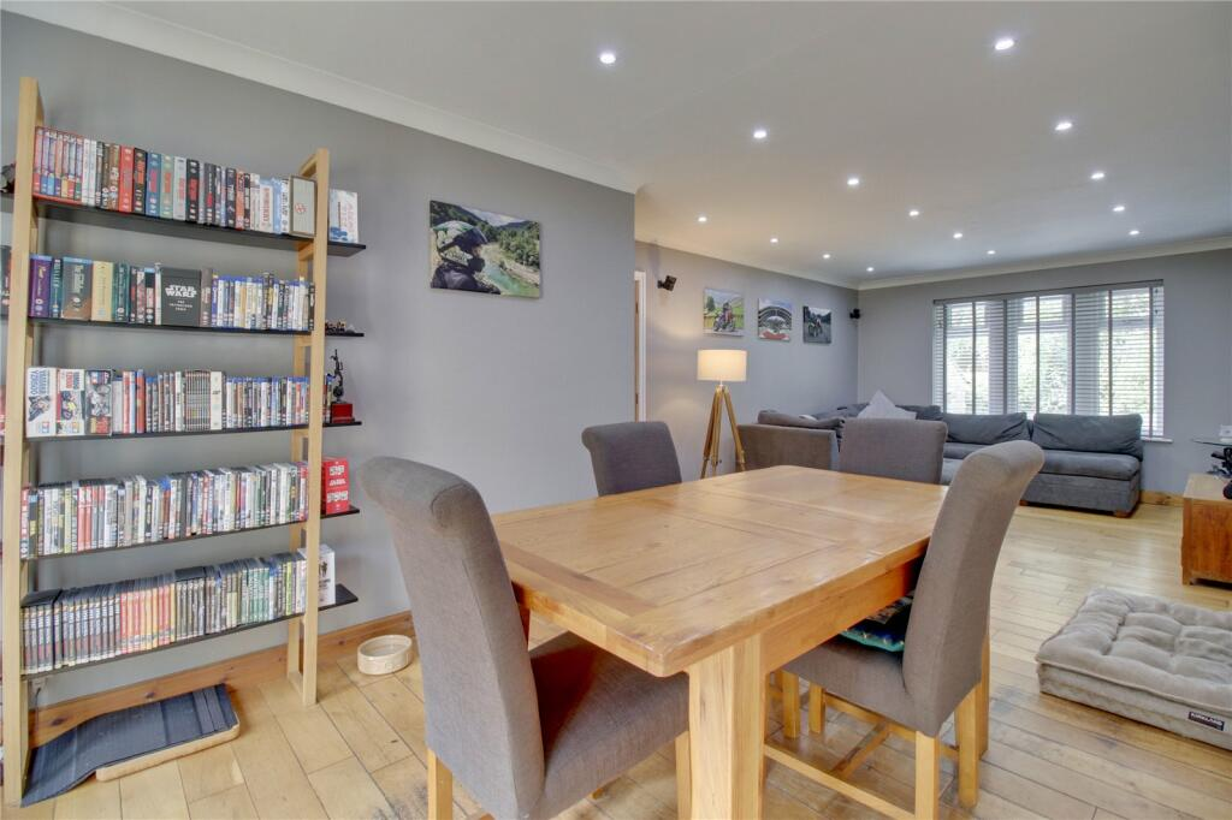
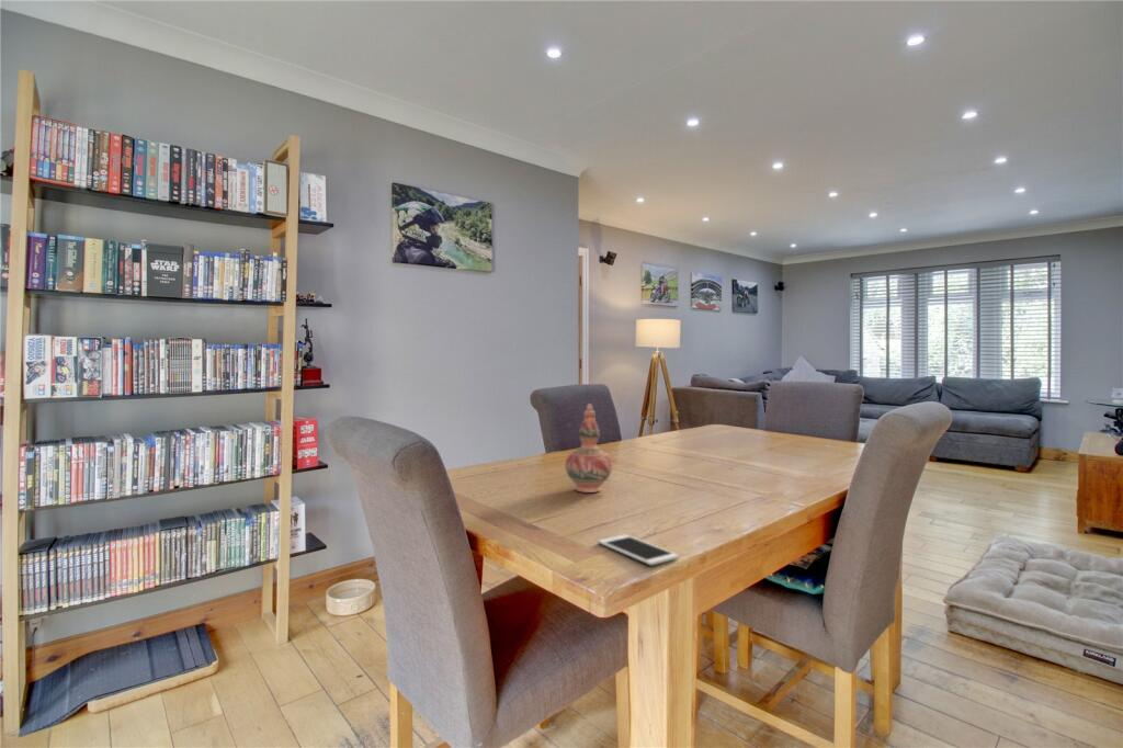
+ decorative vase [564,403,613,494]
+ cell phone [597,534,680,566]
